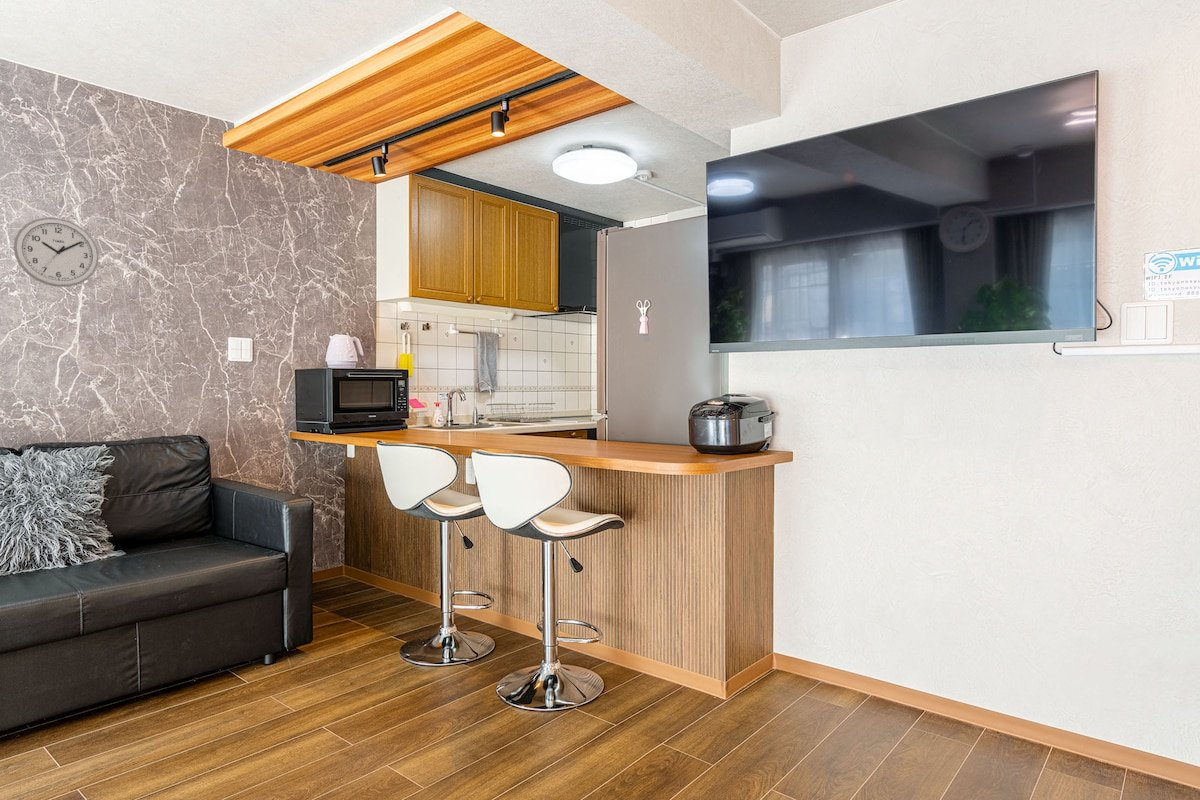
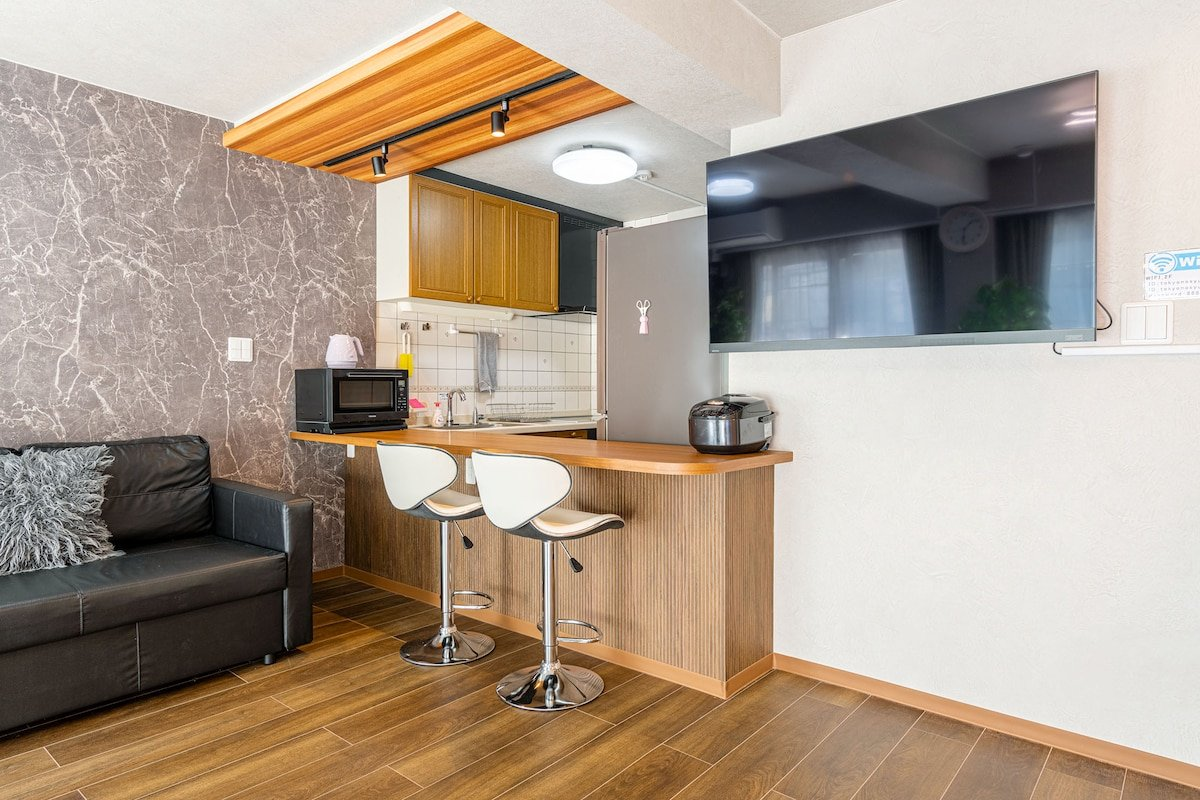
- wall clock [13,217,100,288]
